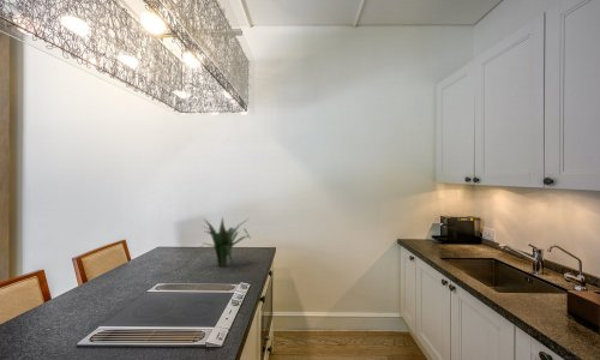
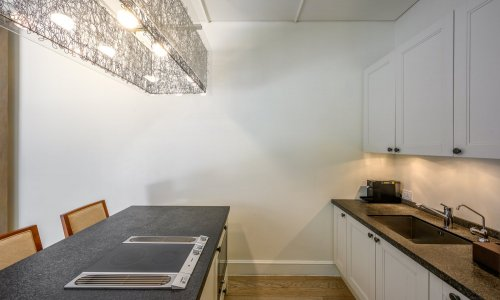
- plant [193,216,251,274]
